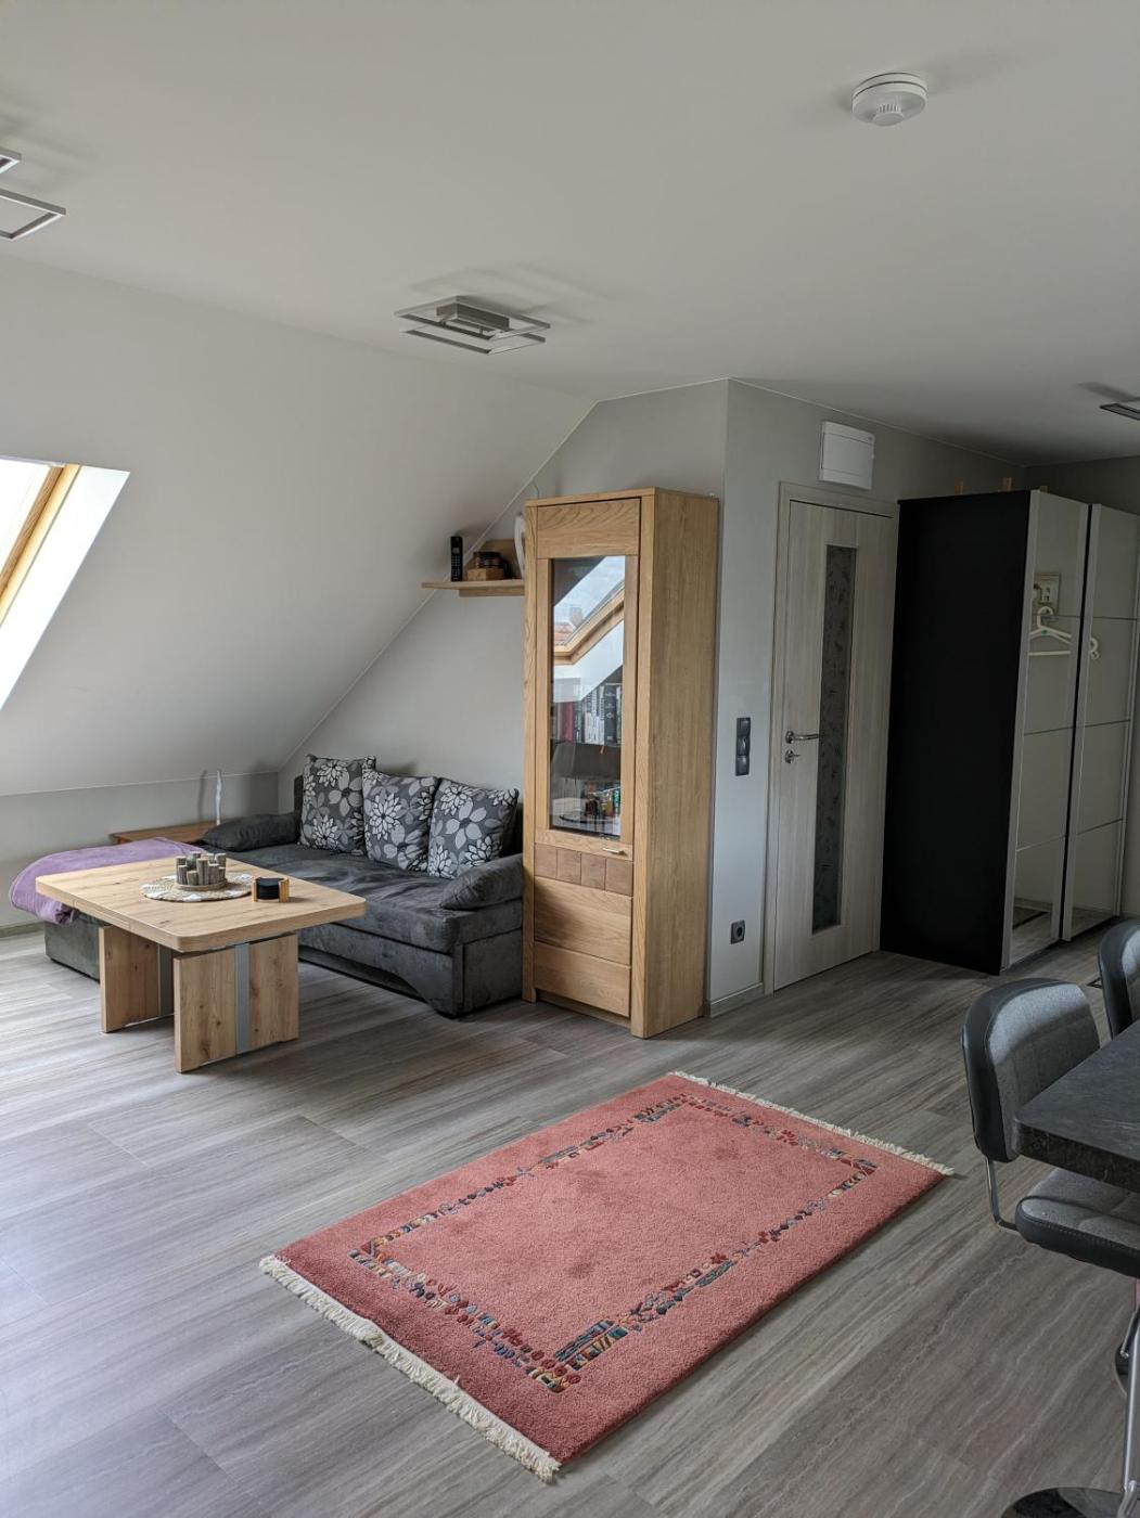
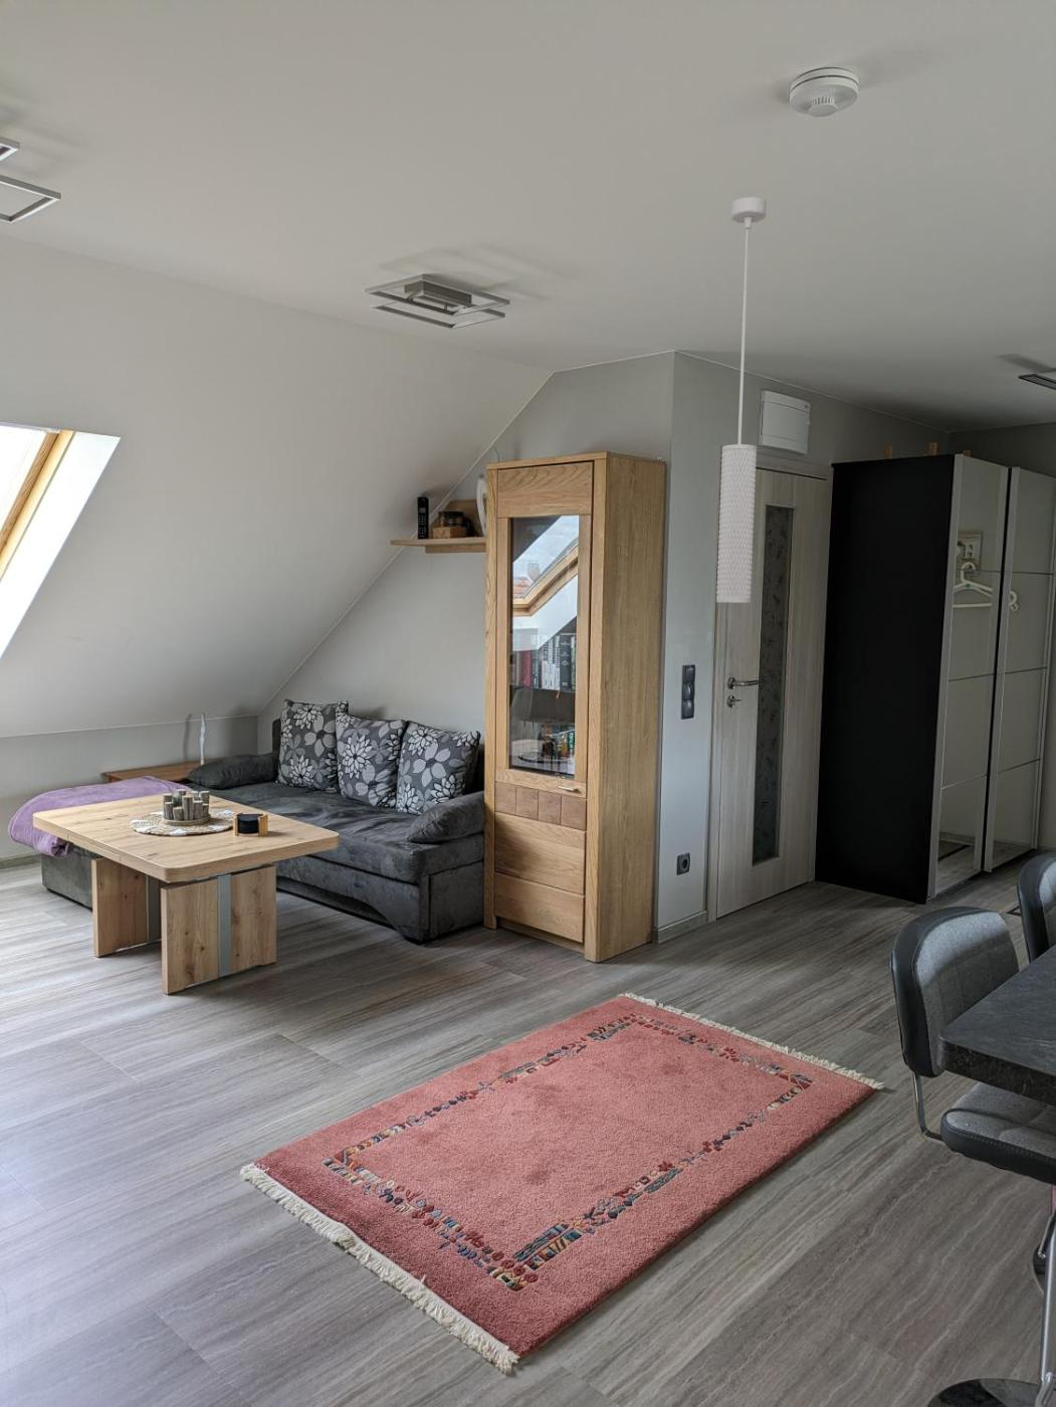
+ pendant light [715,196,768,604]
